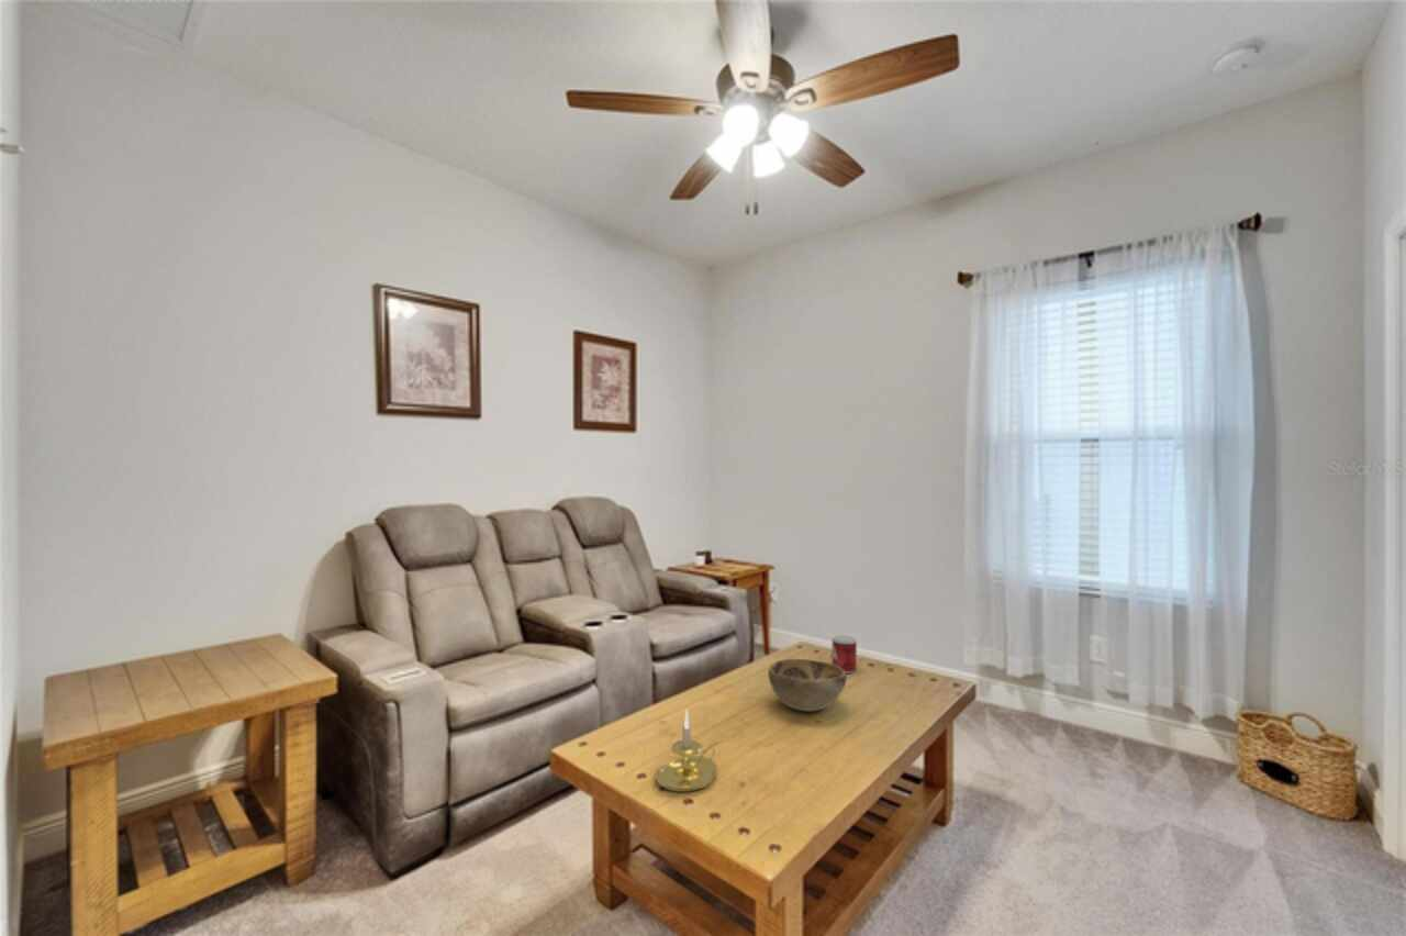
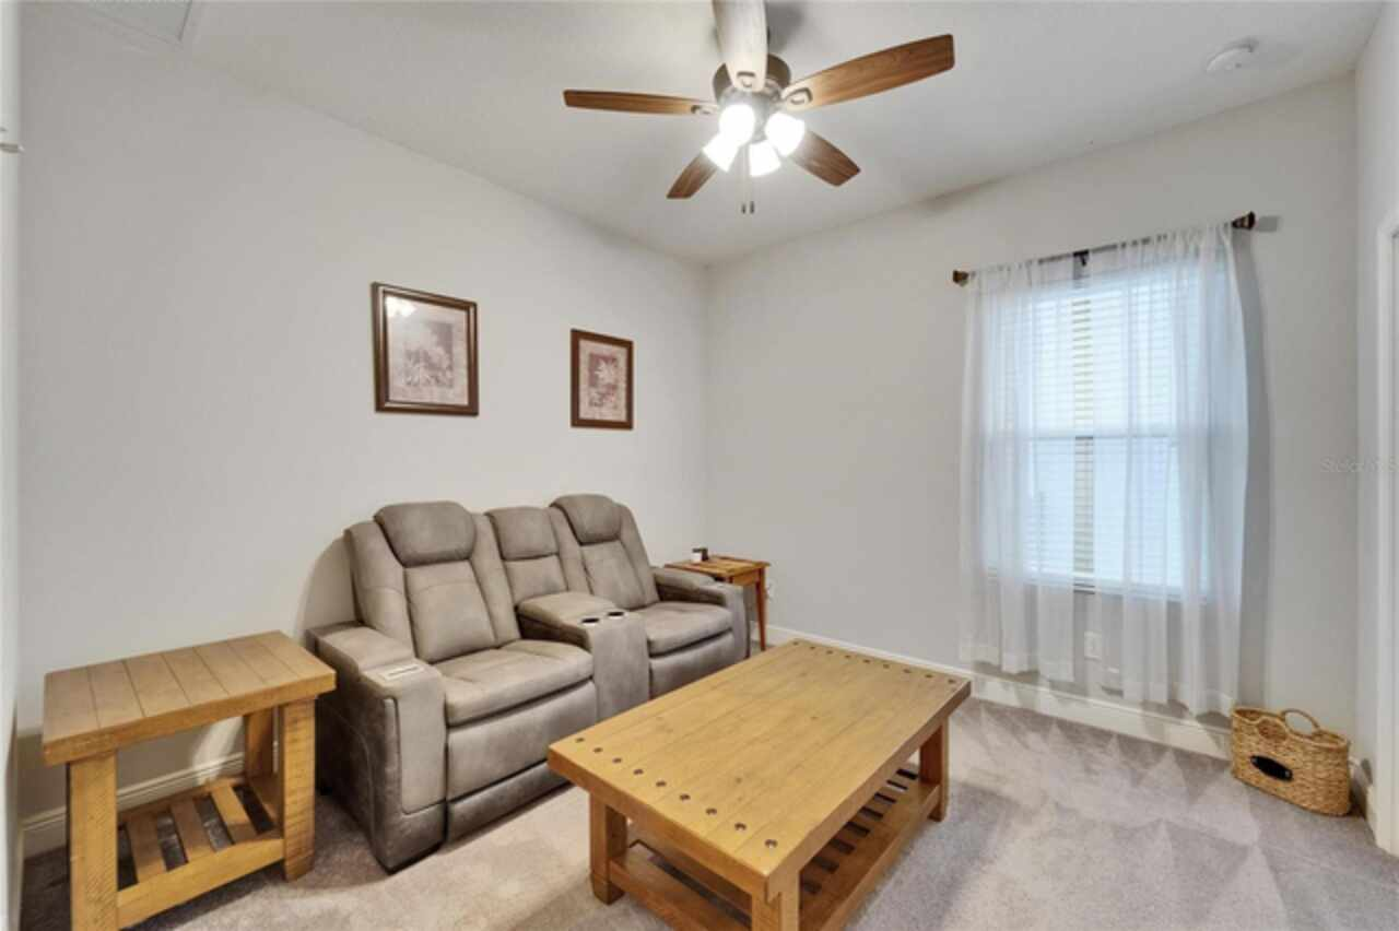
- candle holder [654,709,721,793]
- beverage can [832,634,858,675]
- decorative bowl [767,658,847,712]
